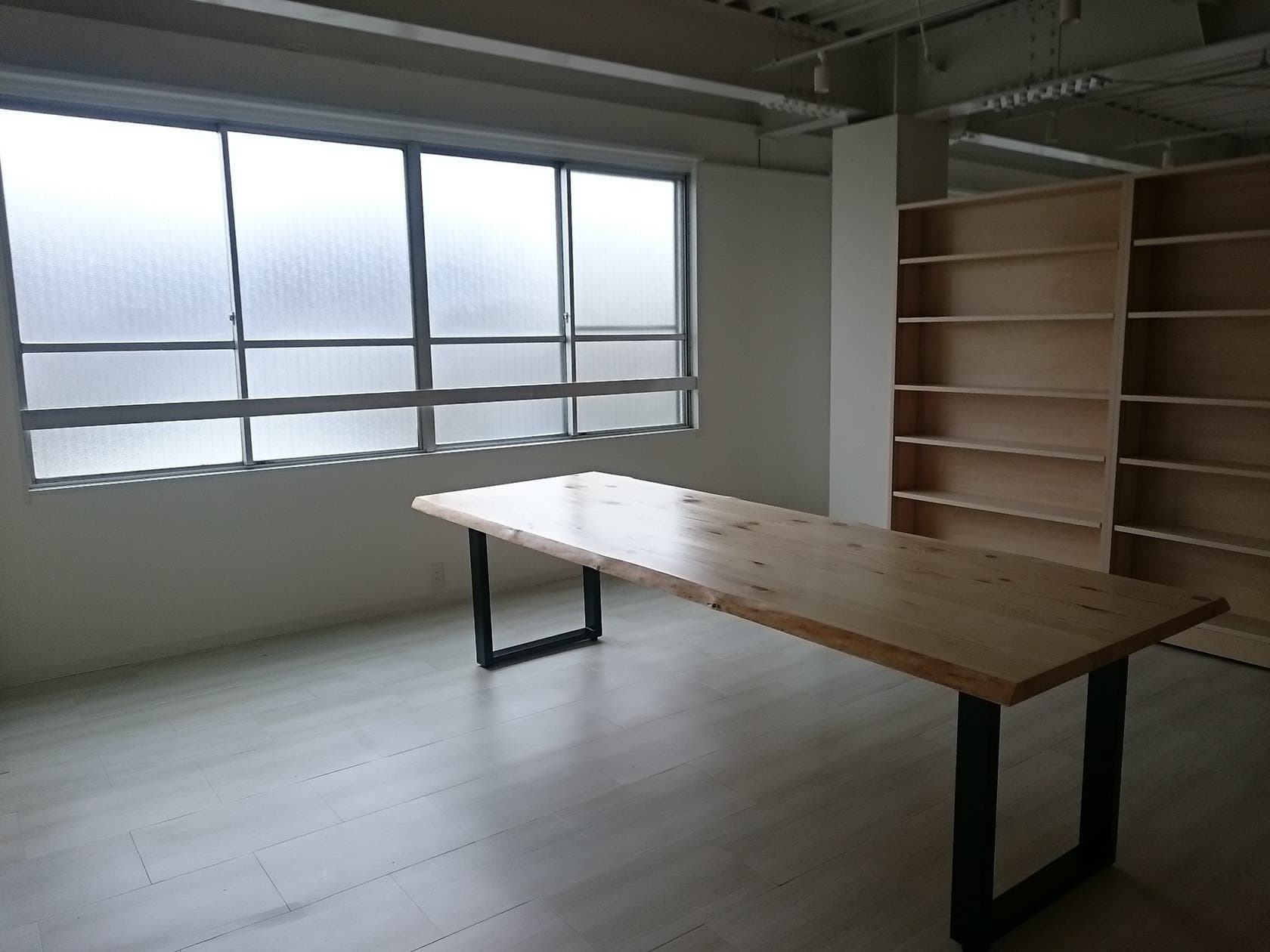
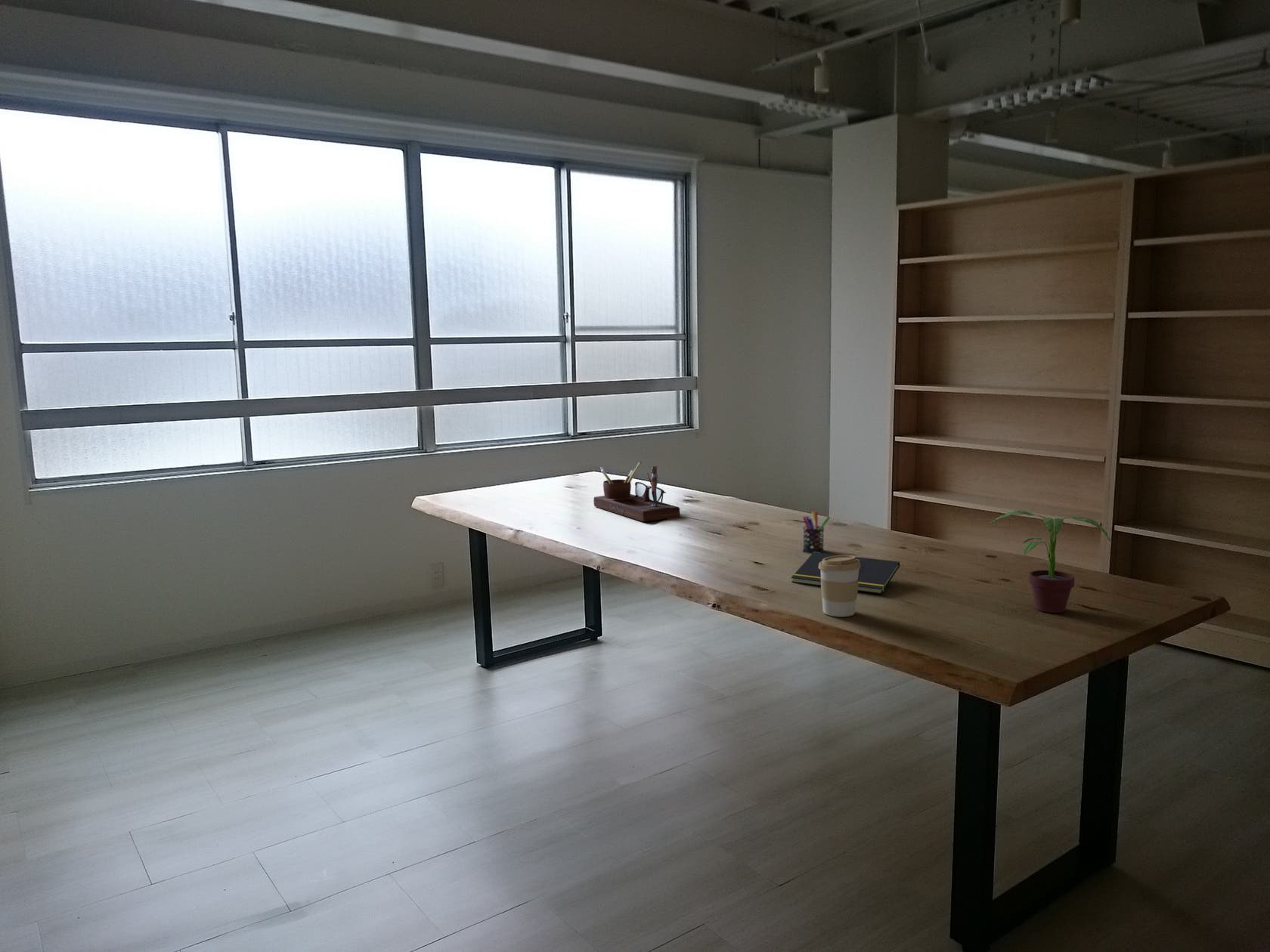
+ pen holder [802,511,831,555]
+ coffee cup [819,555,861,617]
+ notepad [791,552,900,595]
+ desk organizer [593,461,680,523]
+ potted plant [990,510,1112,614]
